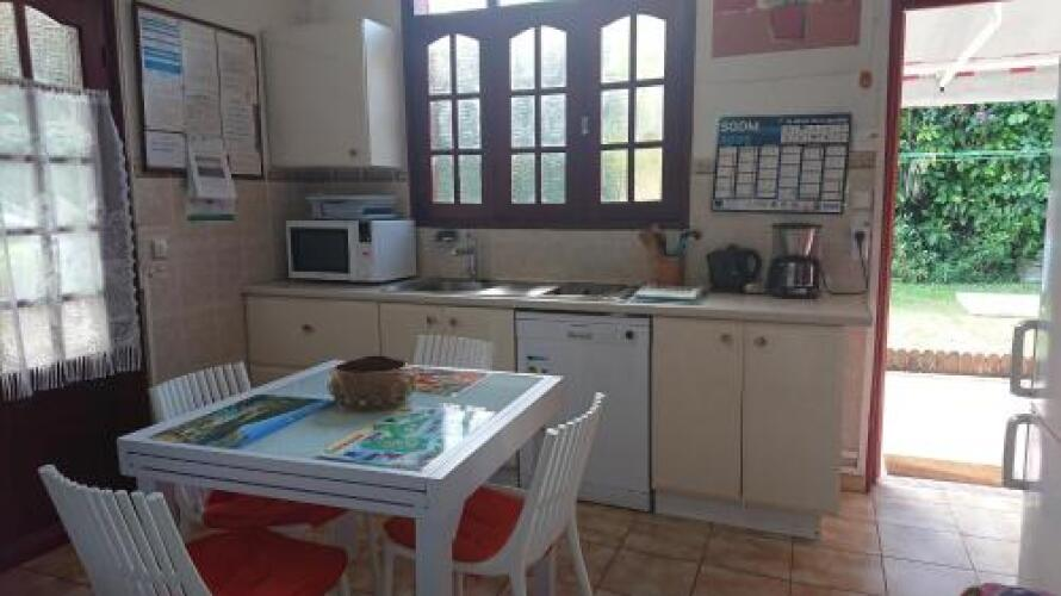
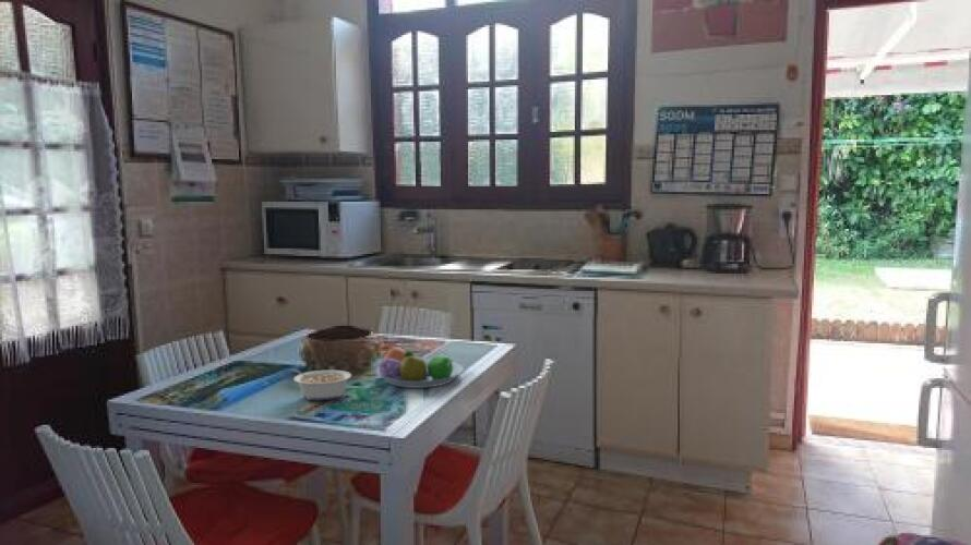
+ legume [290,367,352,401]
+ fruit bowl [376,346,465,389]
